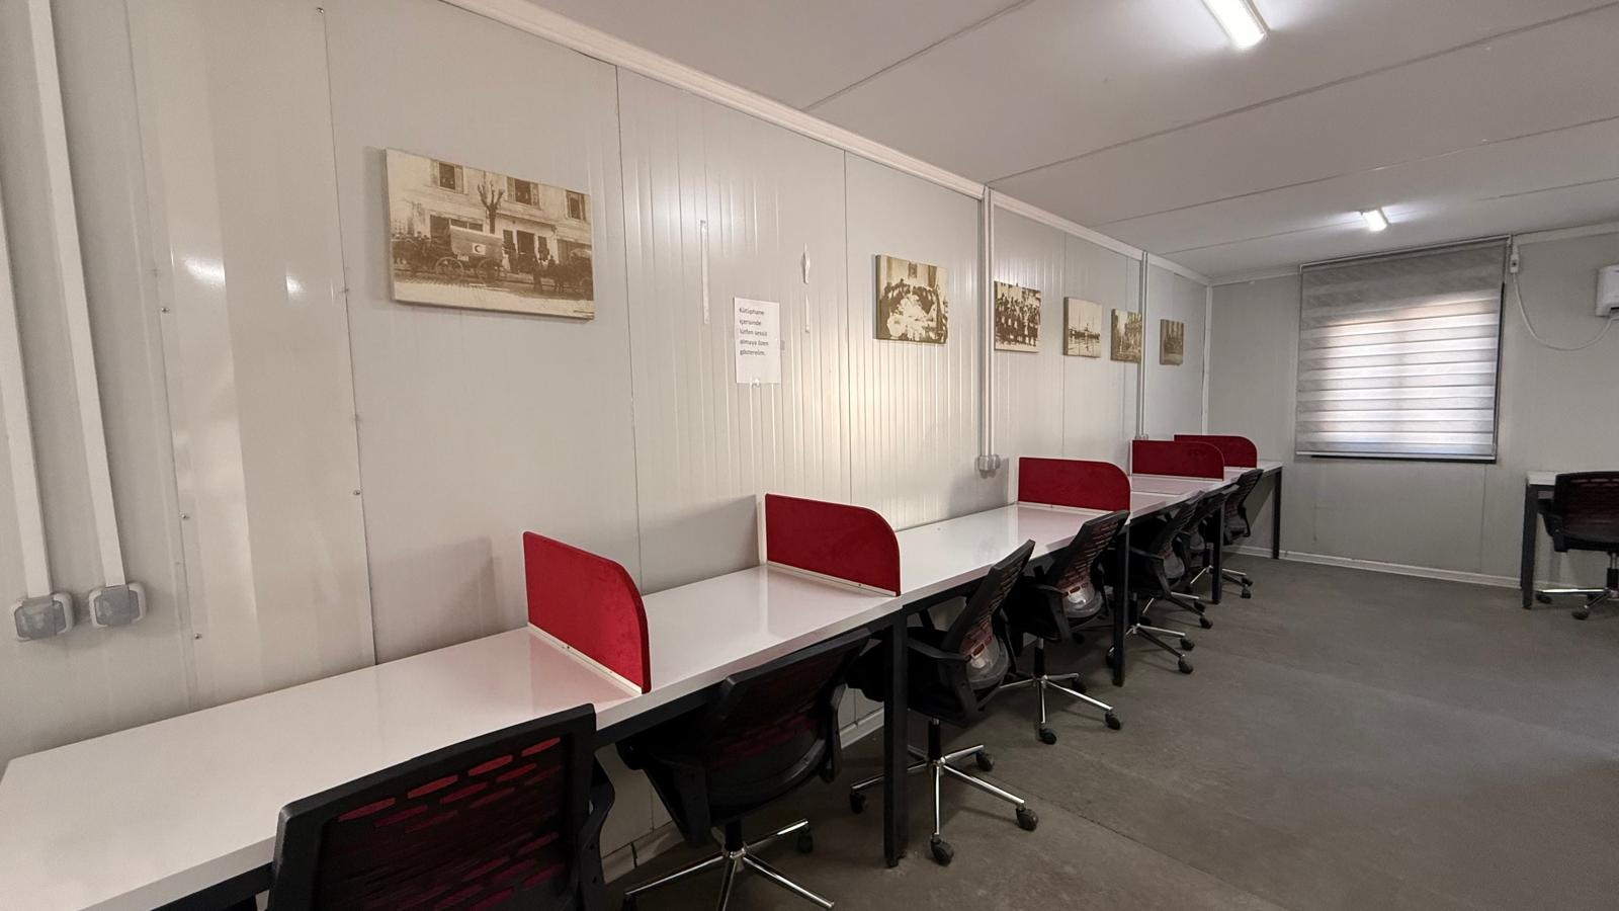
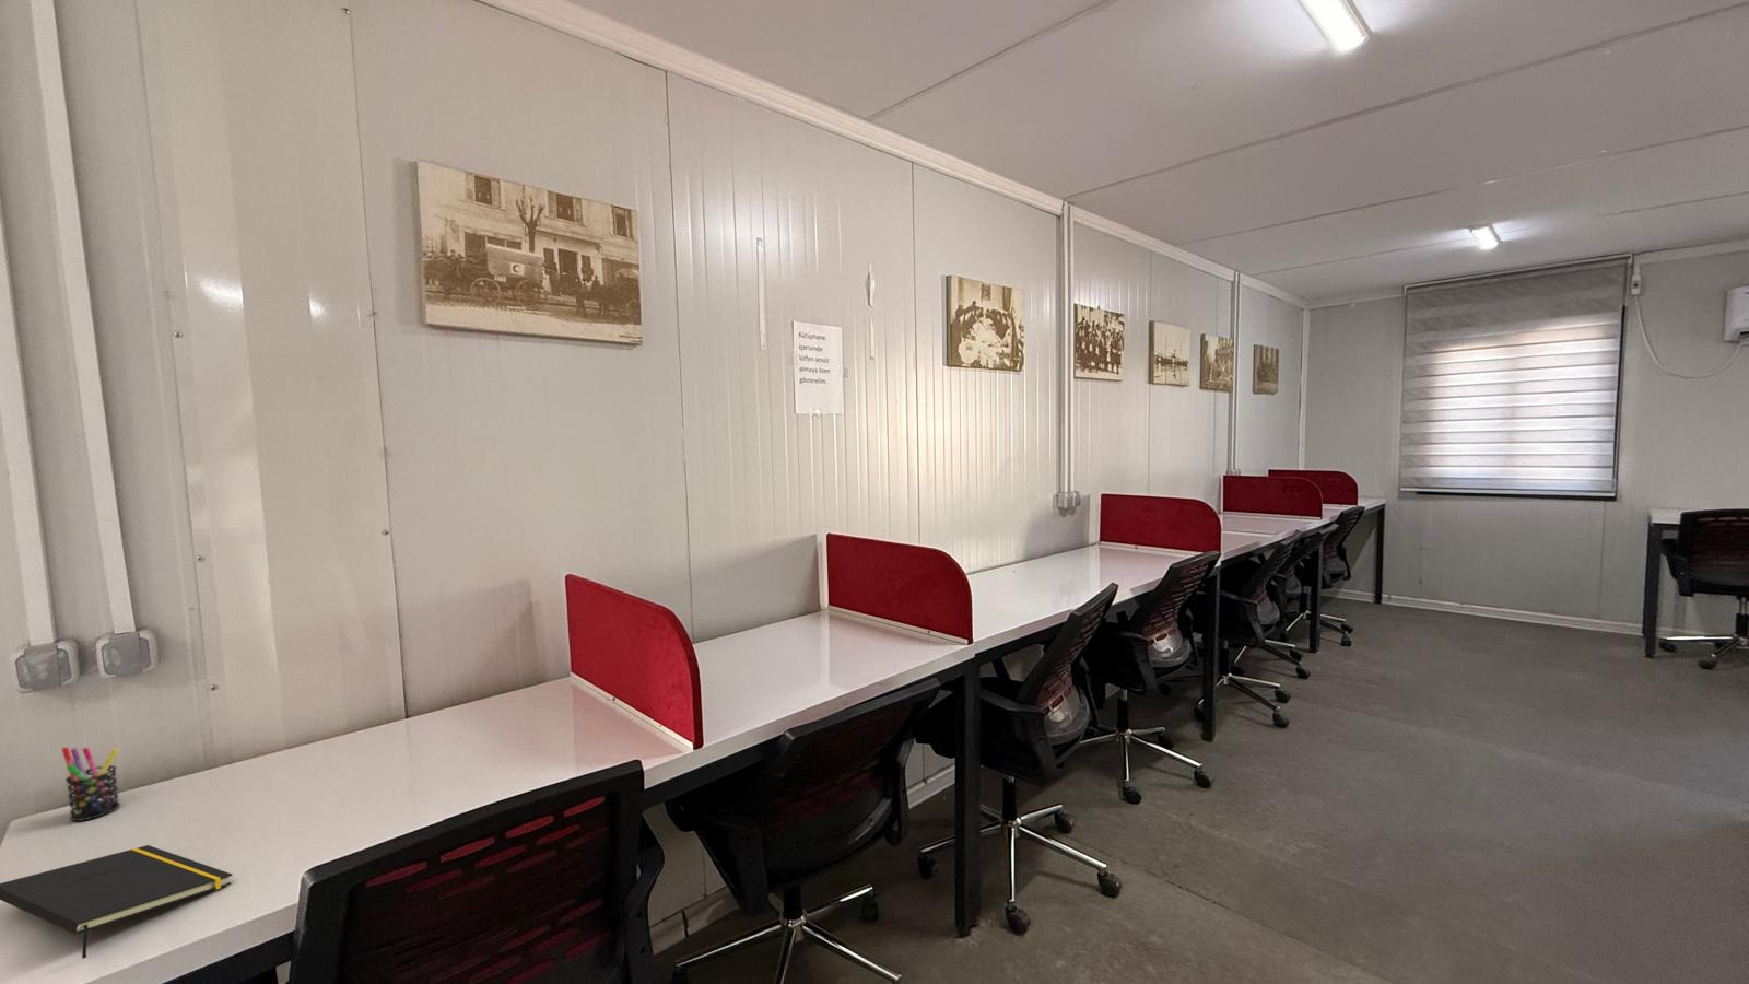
+ pen holder [60,746,121,822]
+ notepad [0,845,234,960]
